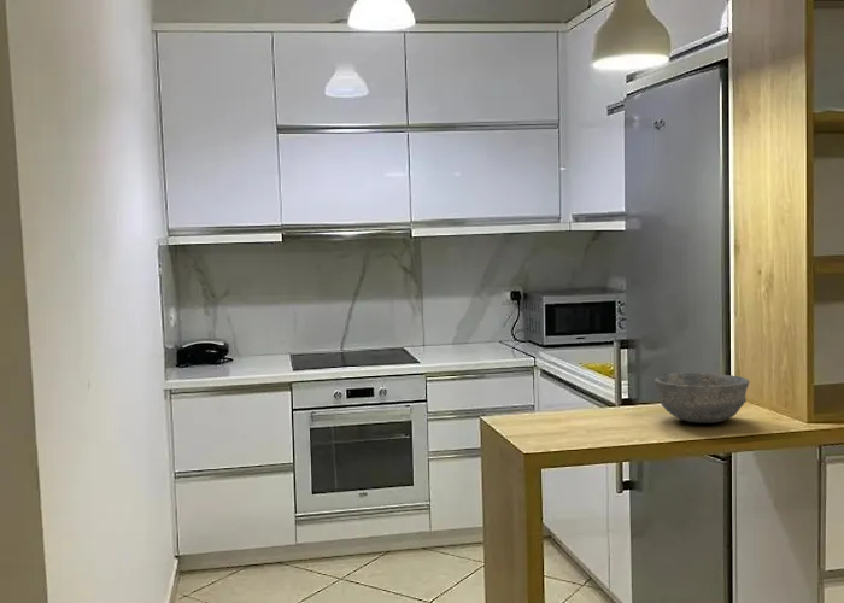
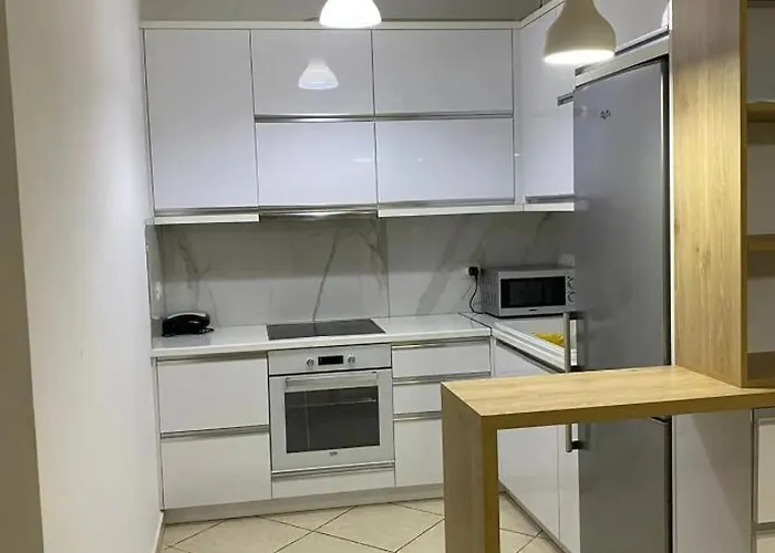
- bowl [653,371,750,425]
